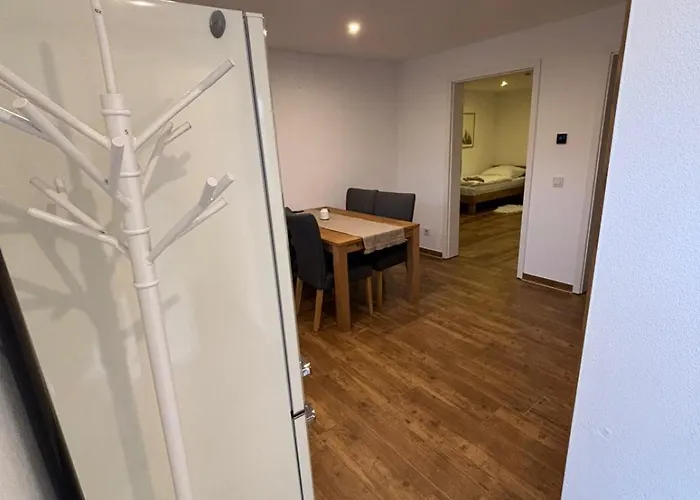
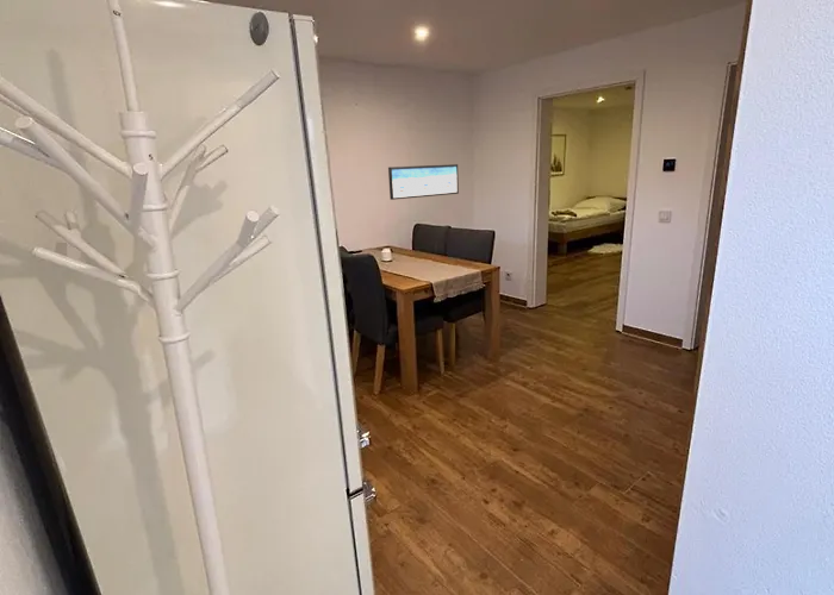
+ wall art [387,163,460,201]
